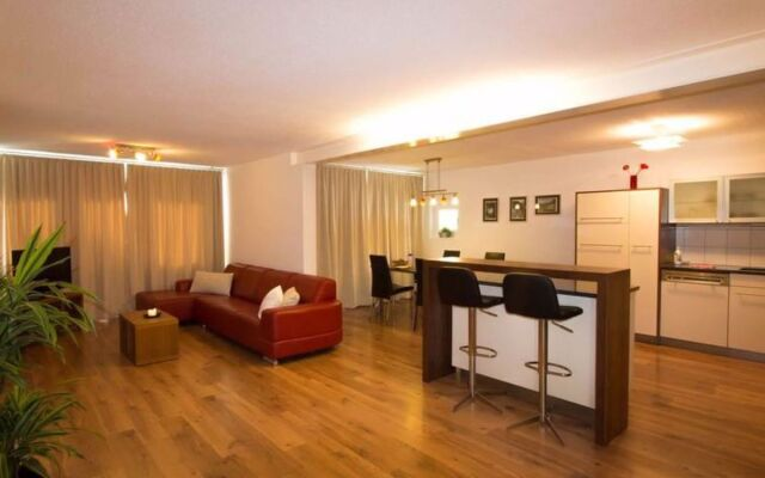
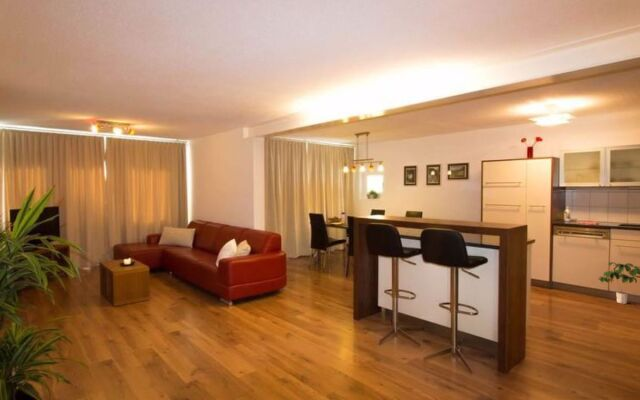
+ potted plant [598,261,640,305]
